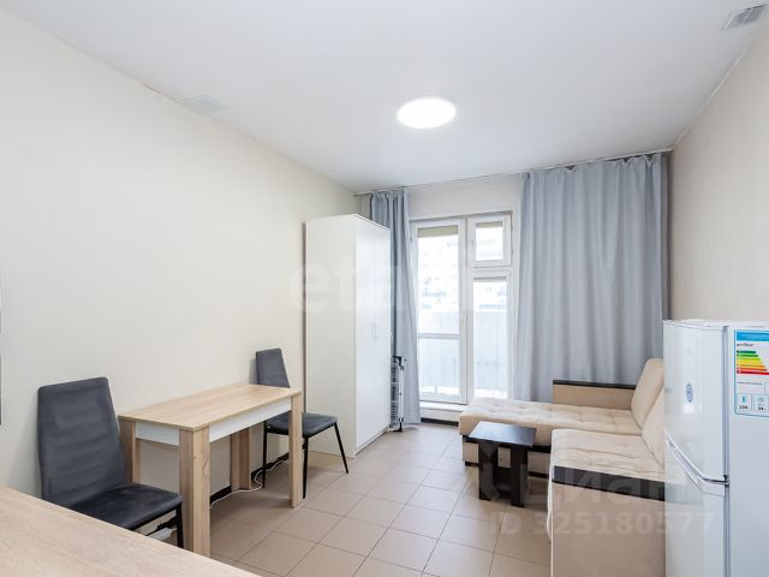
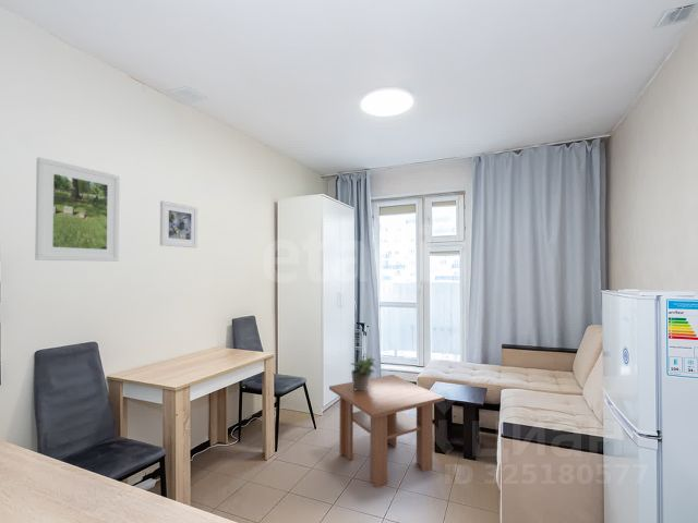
+ potted plant [350,352,377,391]
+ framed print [159,199,198,248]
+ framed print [34,157,121,263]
+ coffee table [328,374,446,489]
